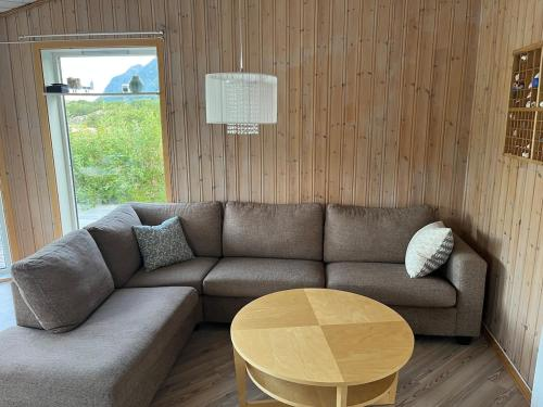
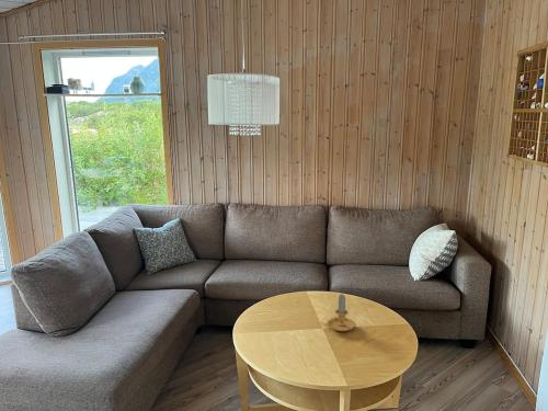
+ candle [320,294,356,332]
